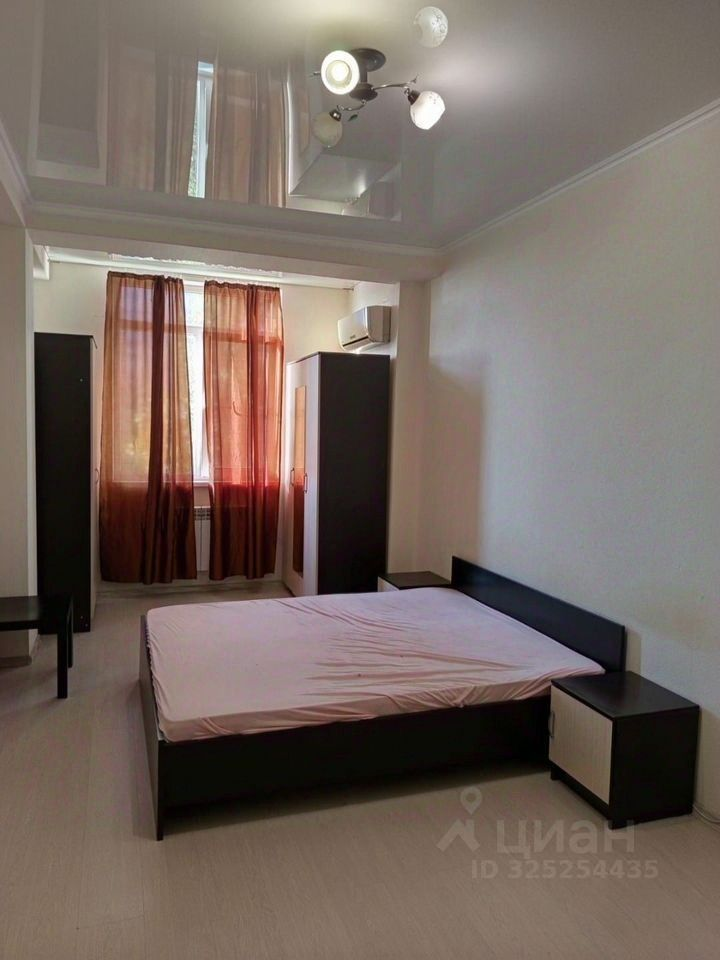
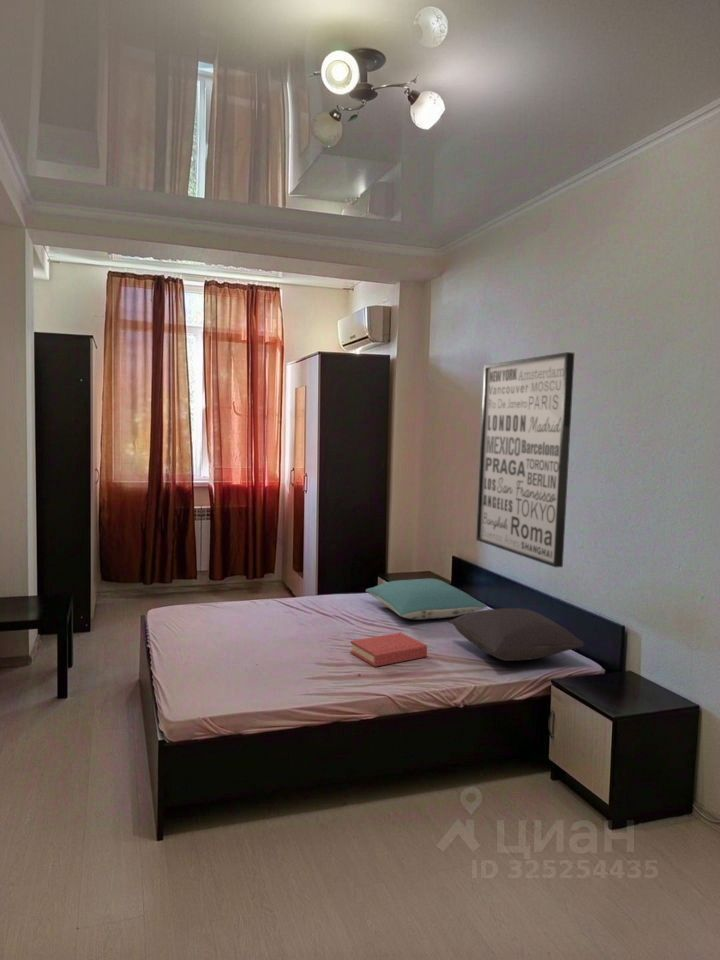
+ pillow [448,607,585,662]
+ hardback book [350,632,428,668]
+ pillow [365,577,488,621]
+ wall art [475,351,575,568]
